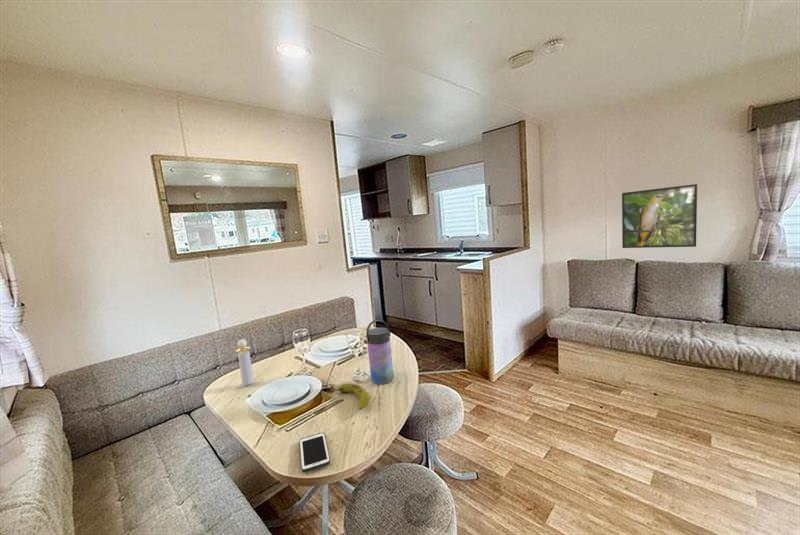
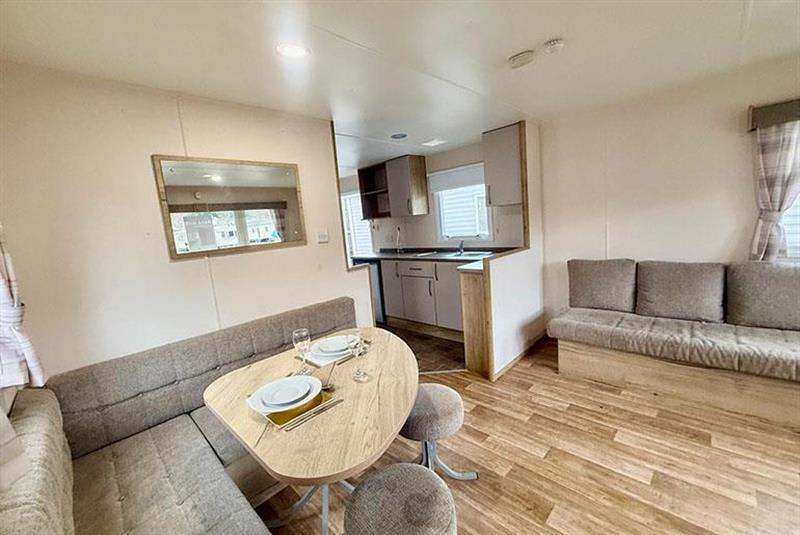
- fruit [331,383,371,411]
- perfume bottle [234,338,255,386]
- water bottle [365,319,395,385]
- cell phone [298,431,331,473]
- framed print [621,183,698,249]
